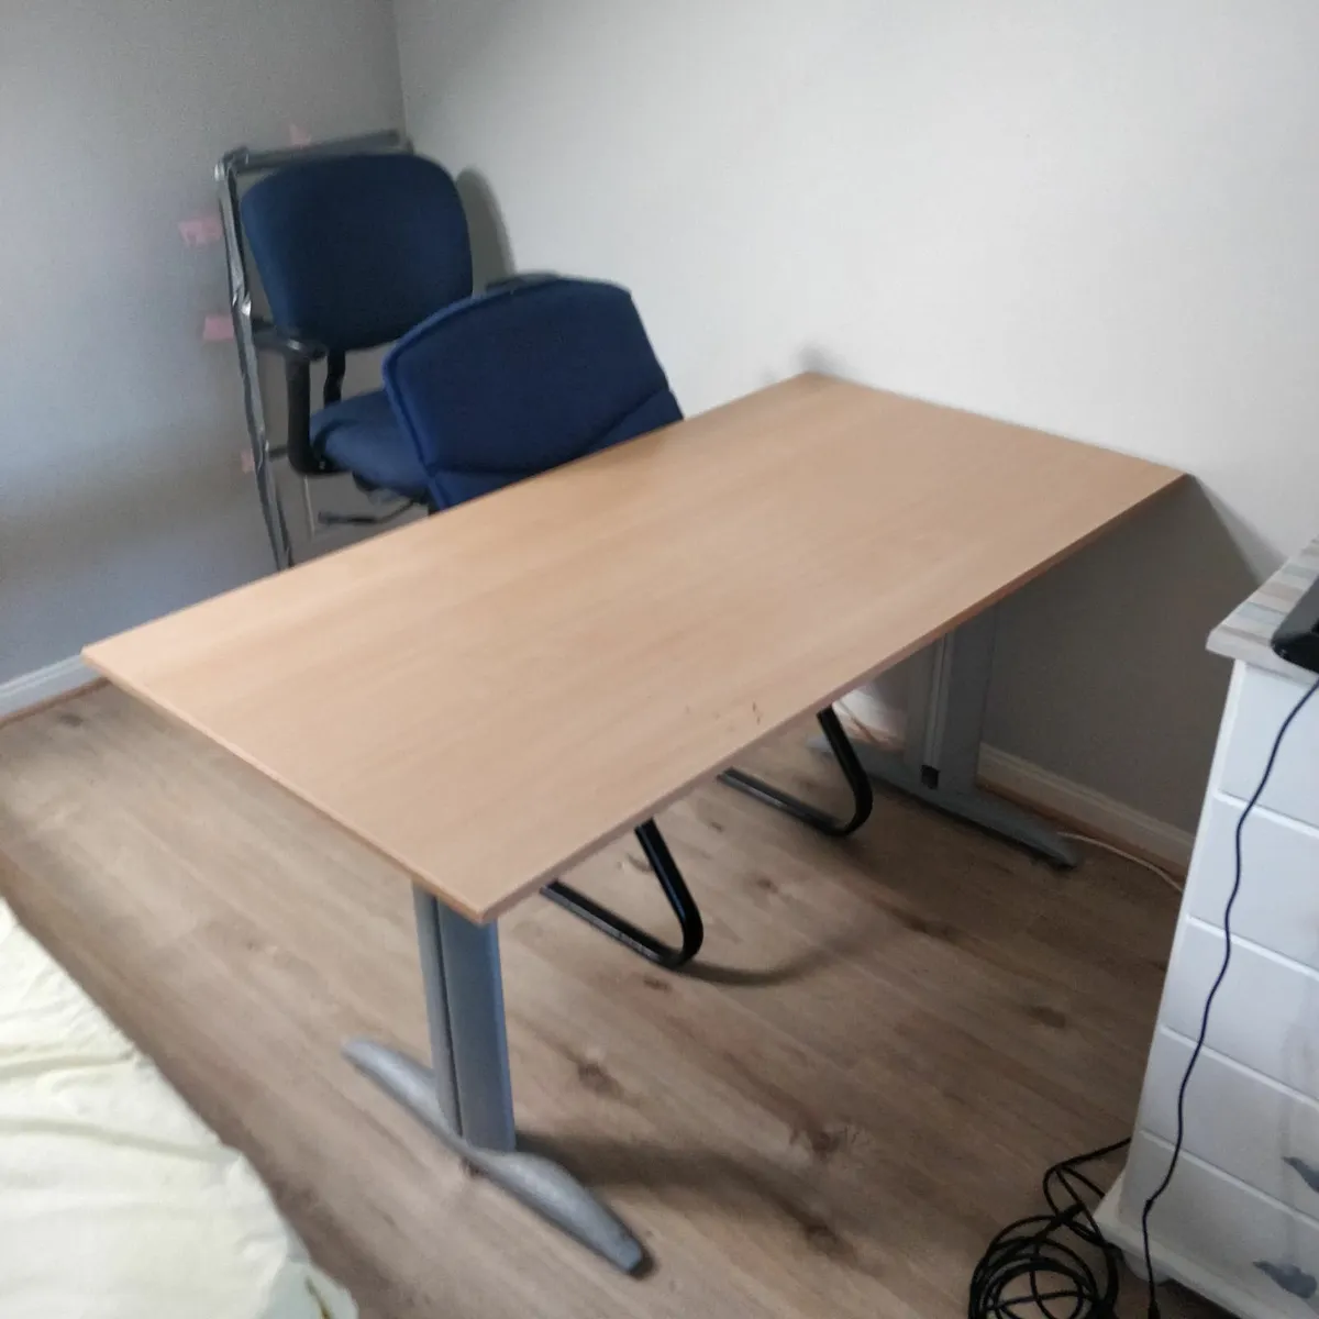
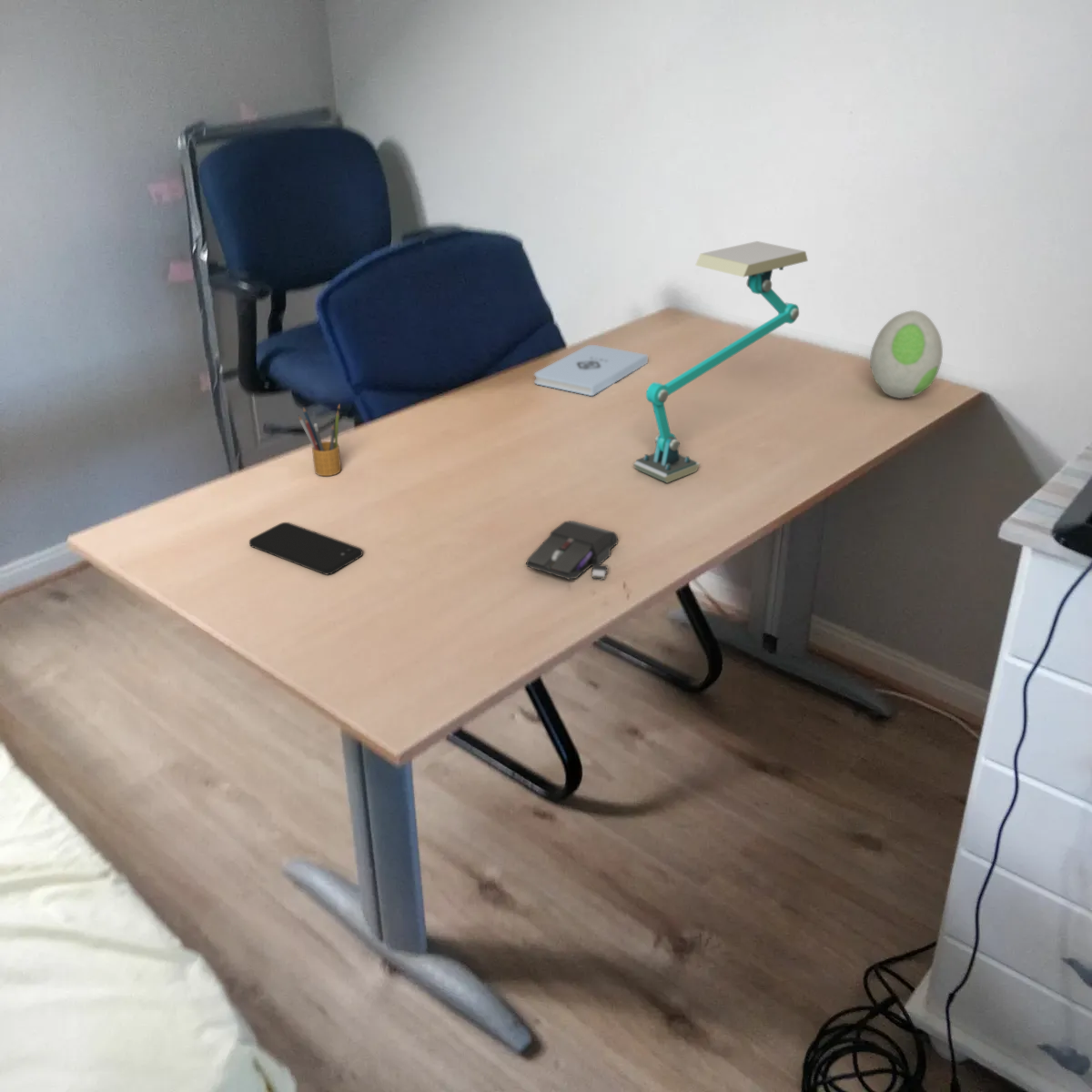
+ computer mouse [525,520,619,581]
+ decorative egg [869,309,944,399]
+ desk lamp [632,240,809,484]
+ notepad [533,344,649,397]
+ pencil box [298,402,342,477]
+ smartphone [248,521,364,576]
